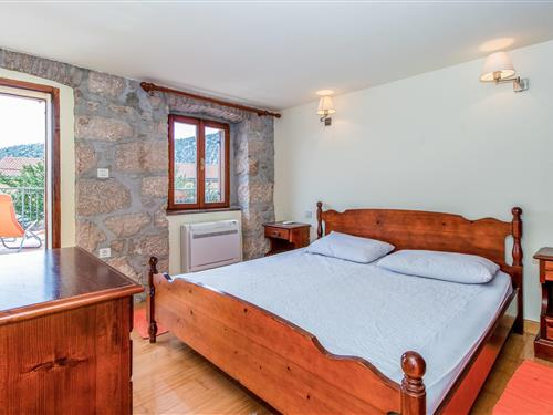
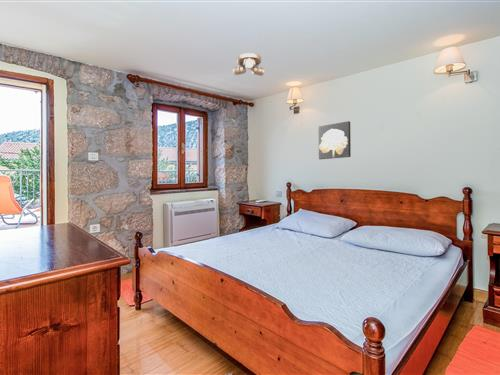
+ wall art [317,120,352,160]
+ ceiling light [232,52,265,77]
